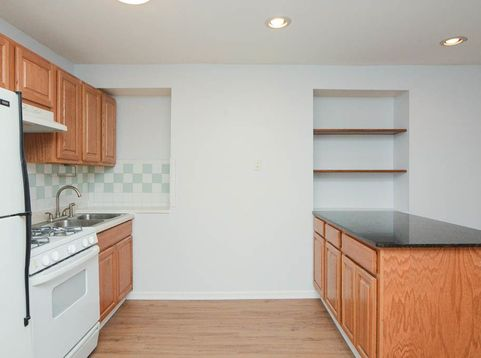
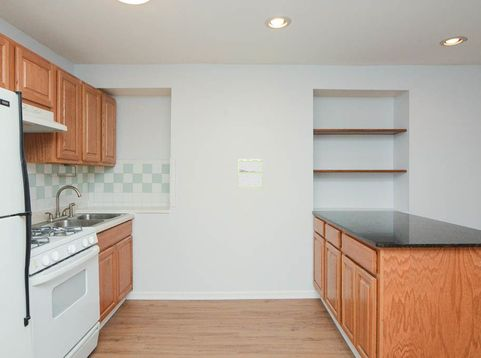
+ calendar [237,158,264,189]
